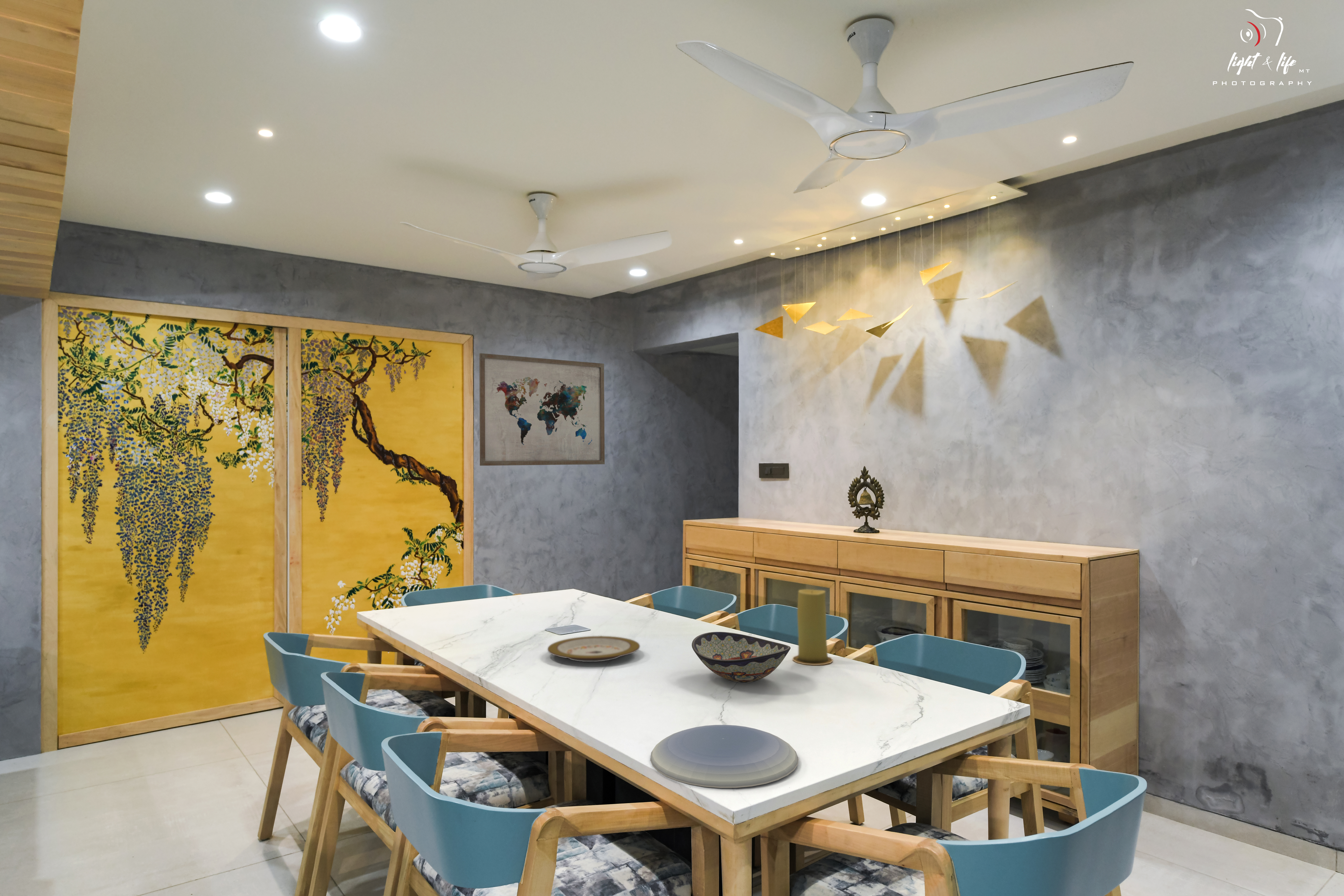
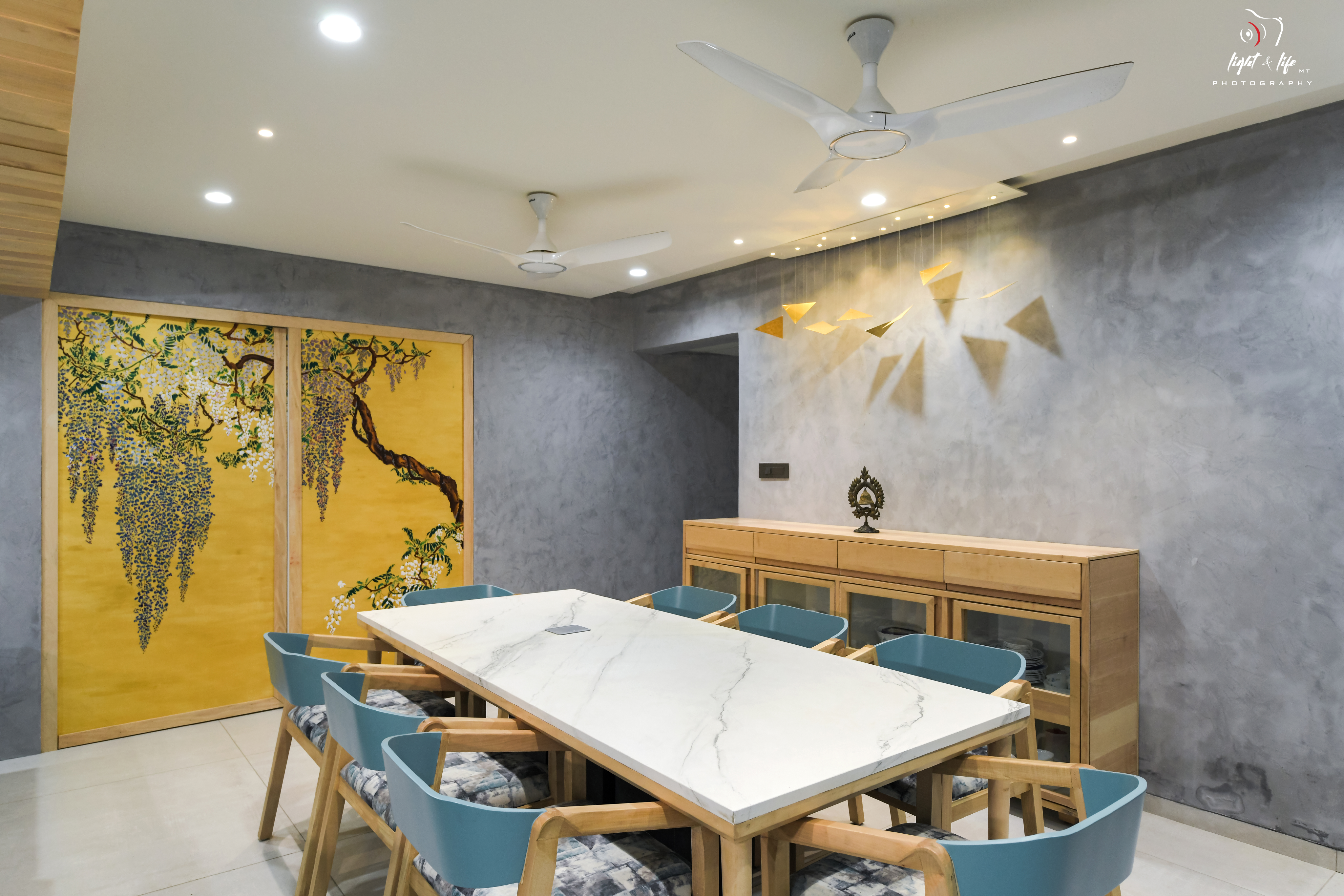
- plate [547,636,640,662]
- wall art [479,353,605,466]
- plate [650,724,799,788]
- decorative bowl [691,632,791,683]
- candle [792,589,833,665]
